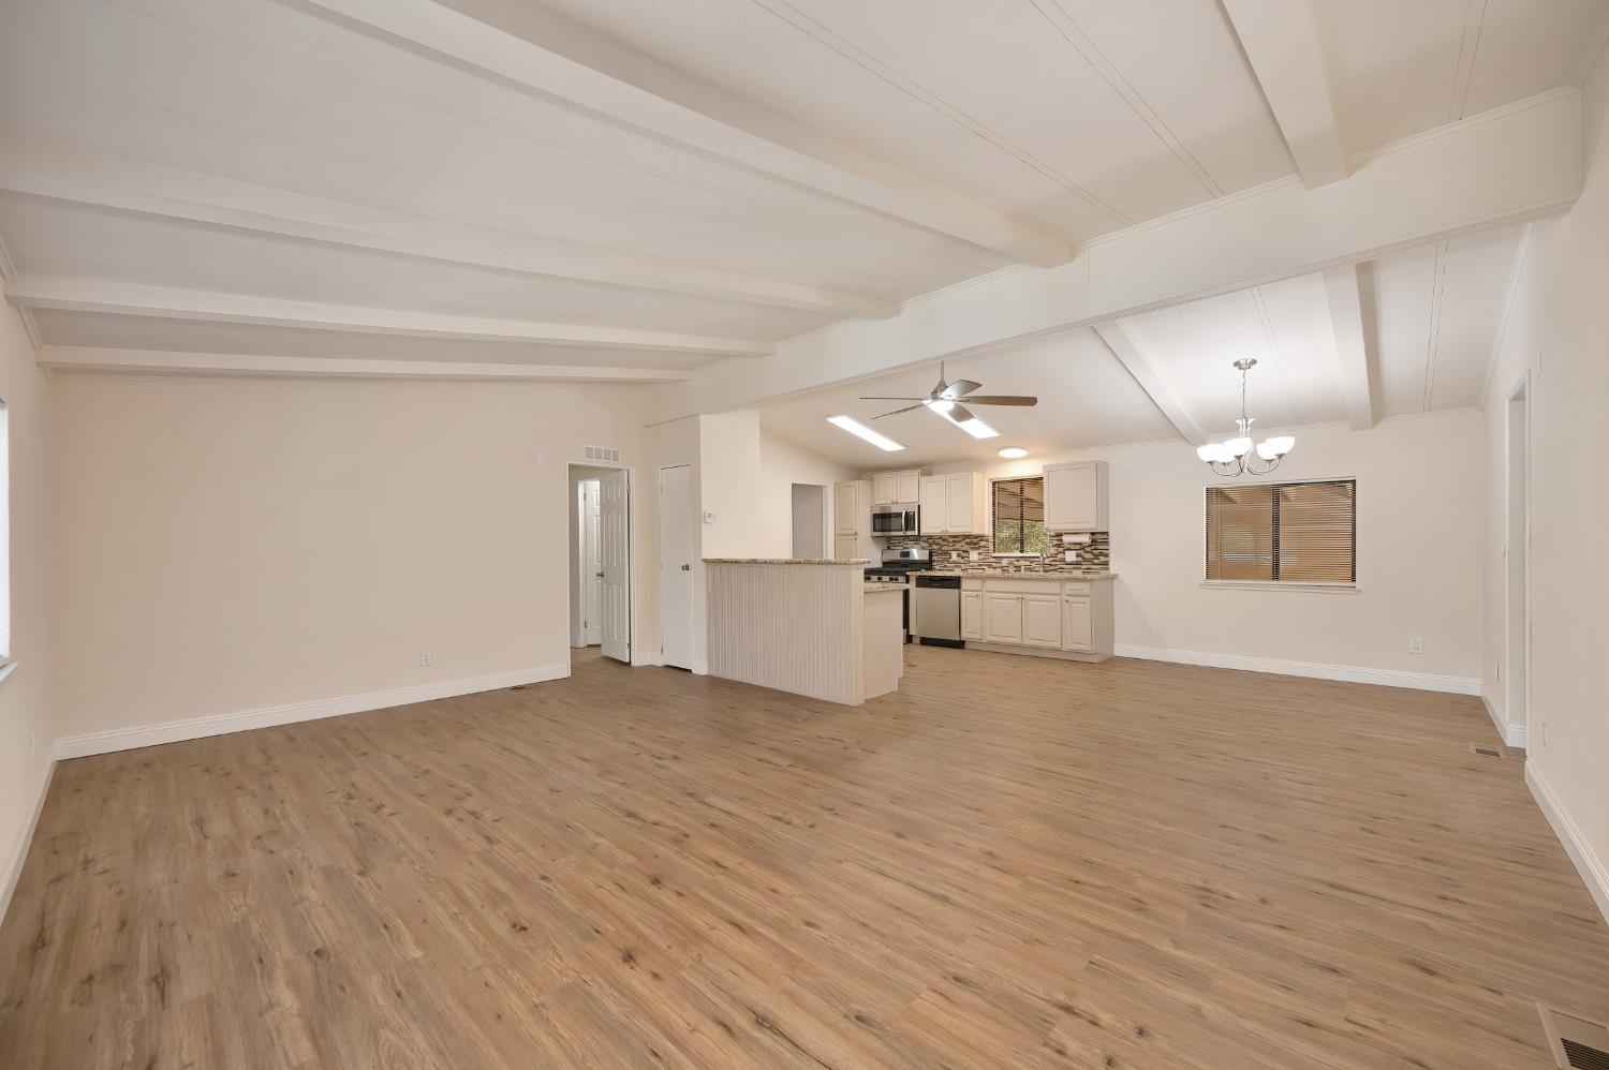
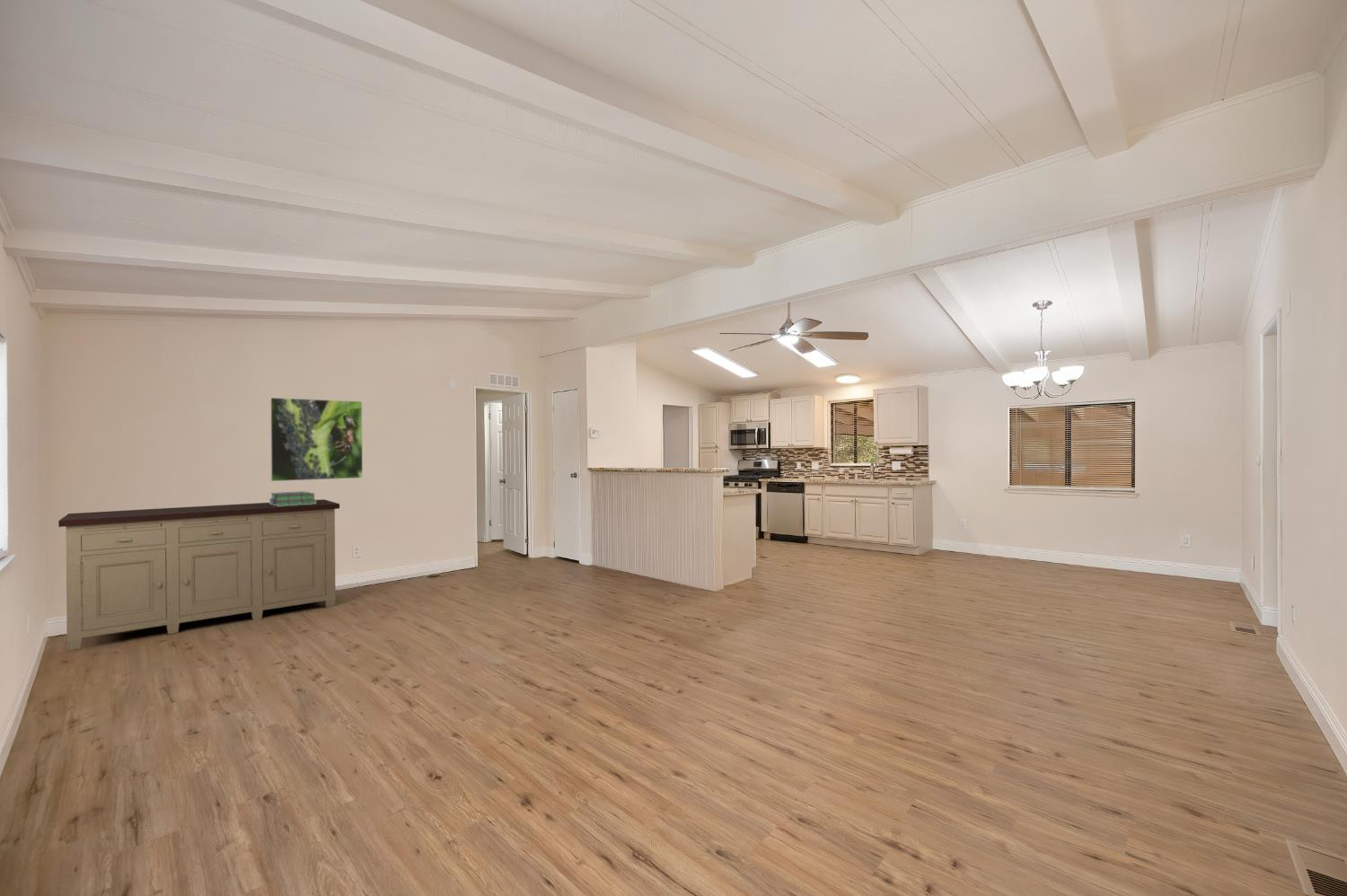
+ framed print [269,397,364,482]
+ stack of books [269,490,317,506]
+ sideboard [57,498,340,651]
